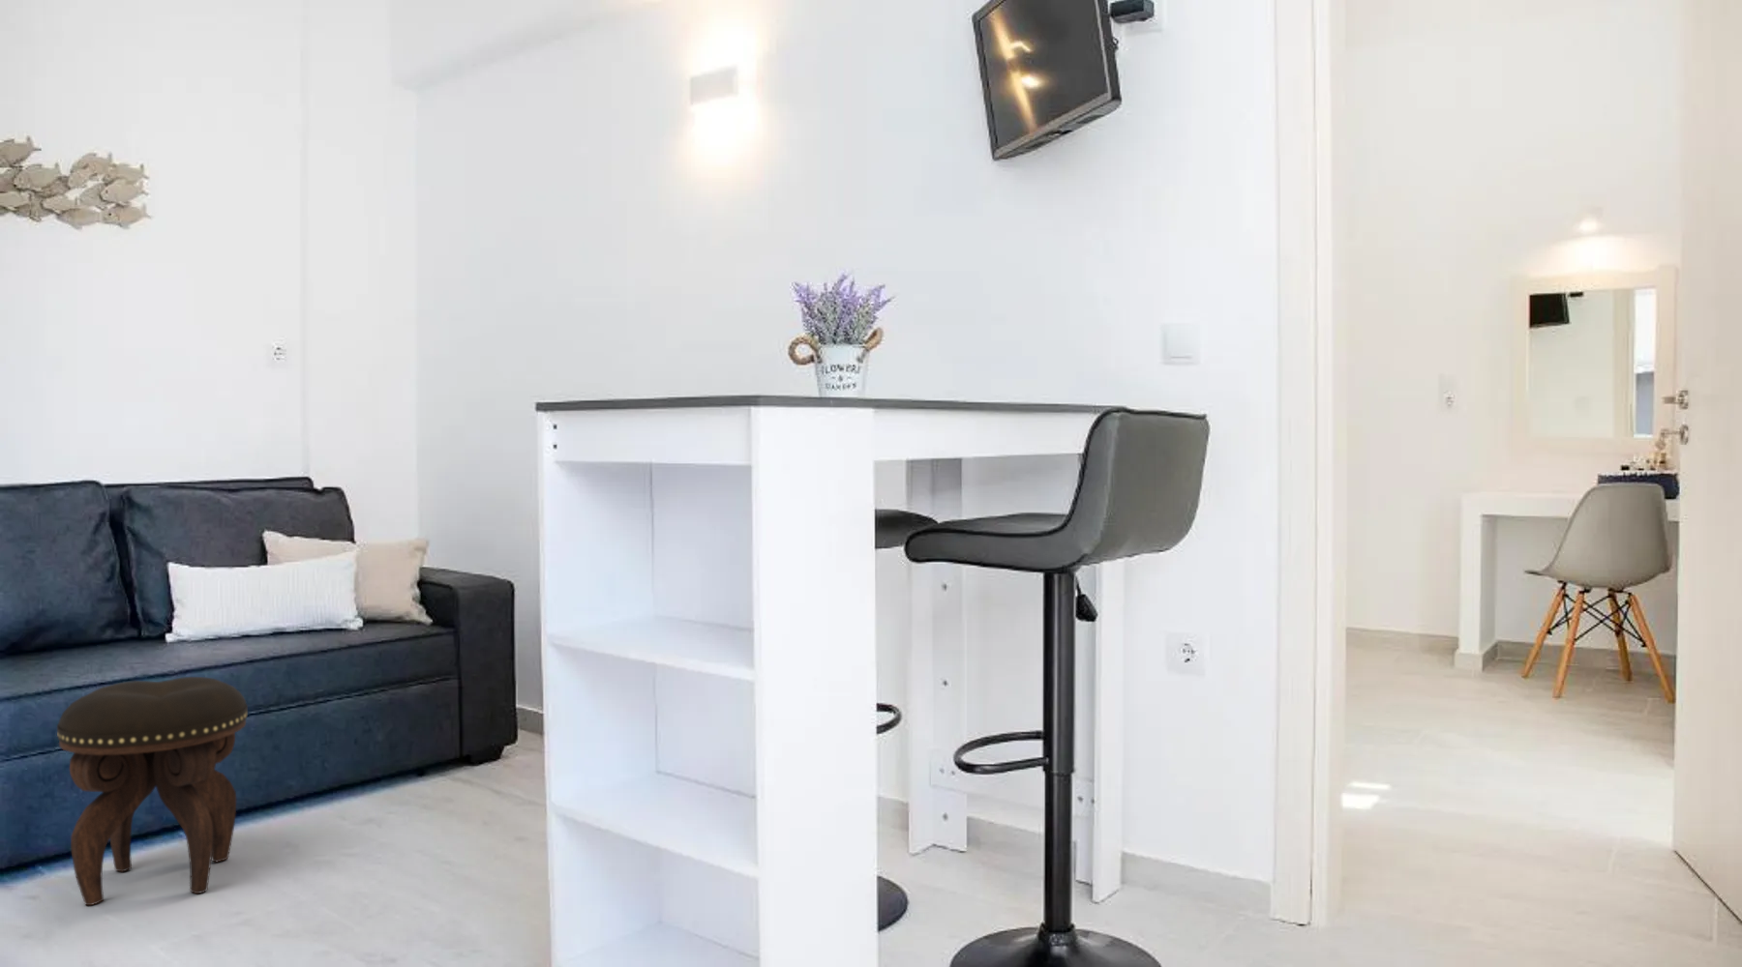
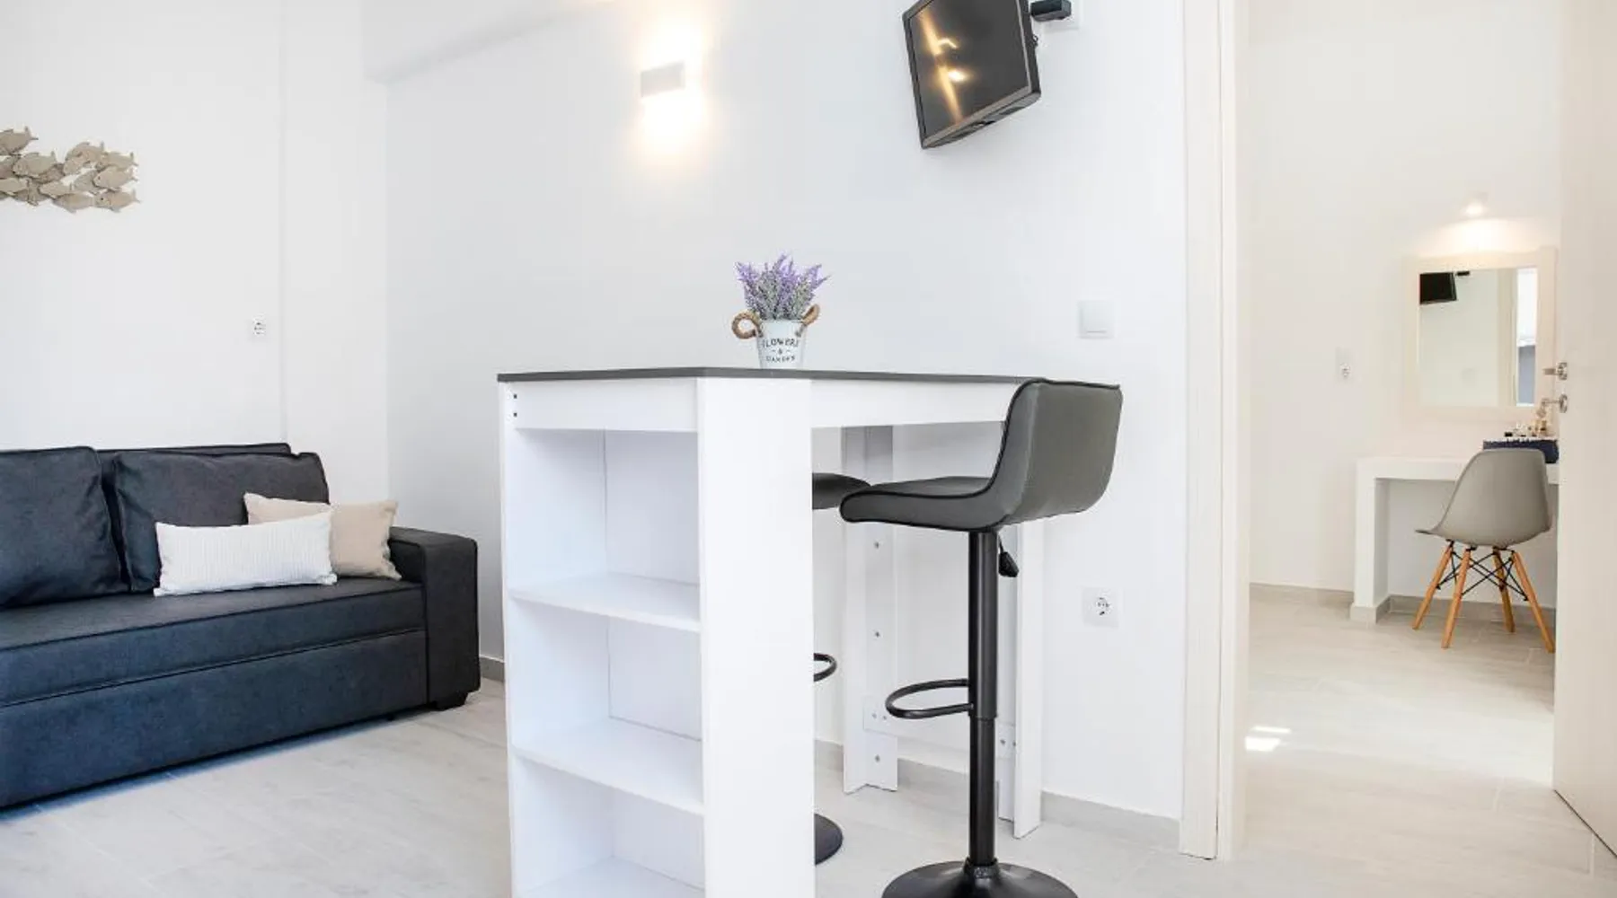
- footstool [56,676,249,906]
